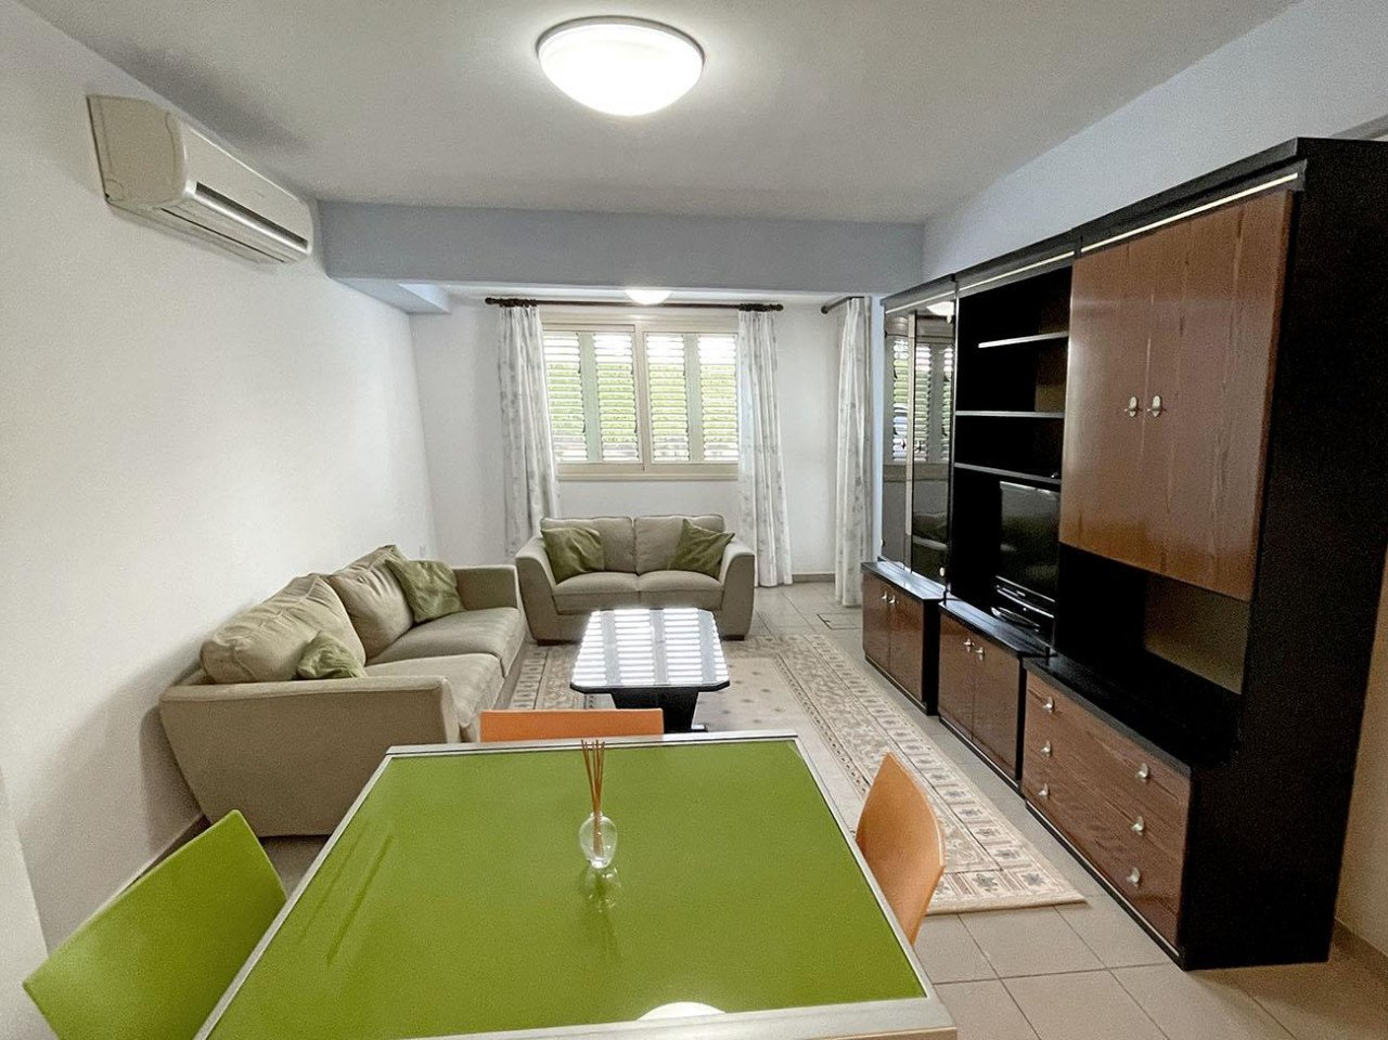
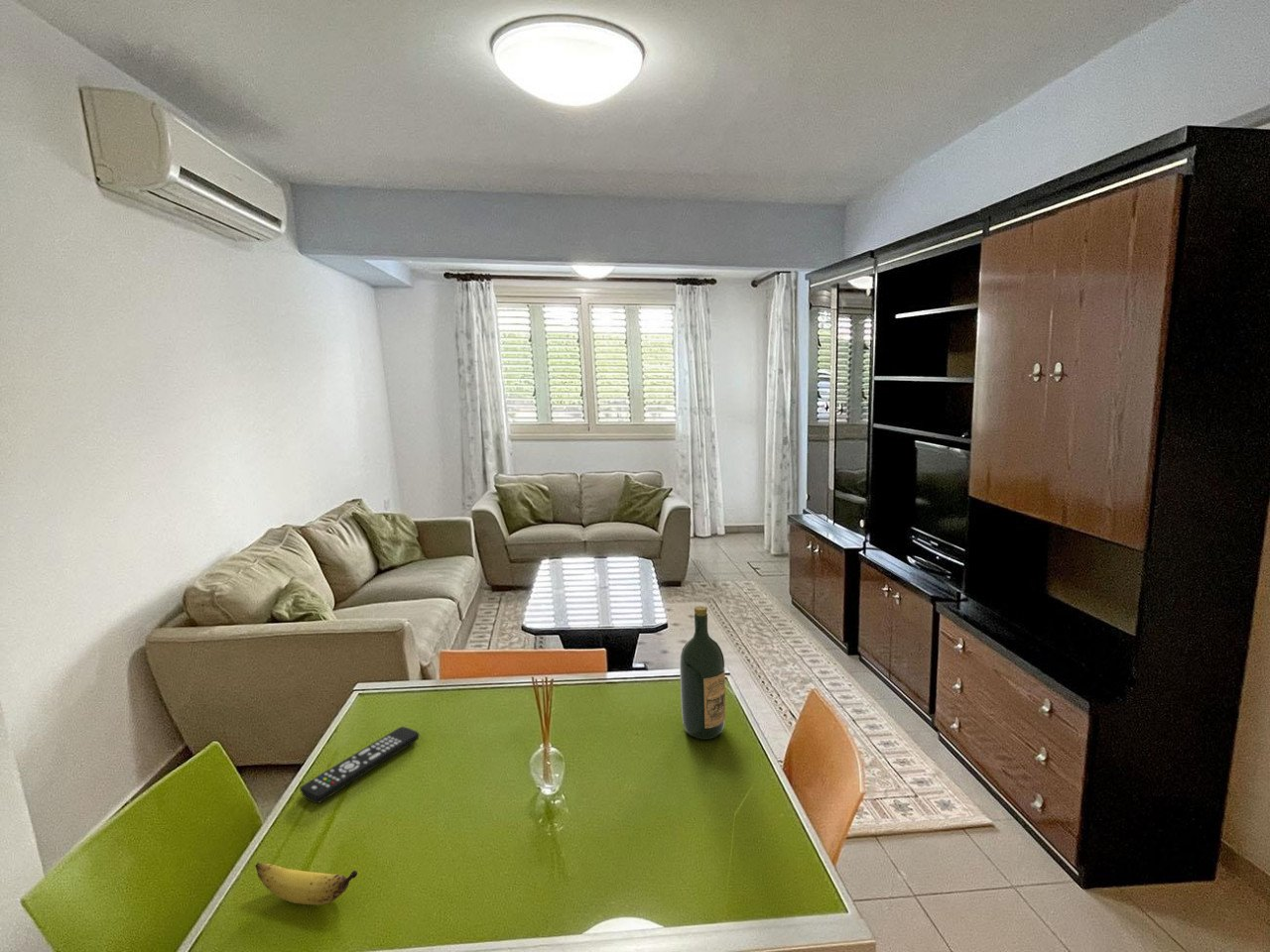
+ wine bottle [679,605,726,740]
+ banana [254,862,358,905]
+ remote control [299,726,420,804]
